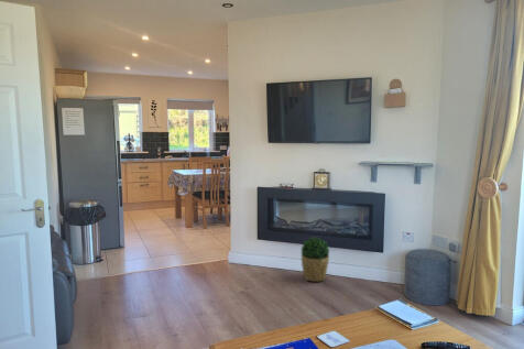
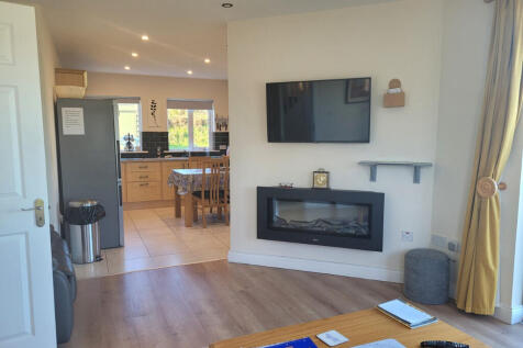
- potted plant [299,236,330,283]
